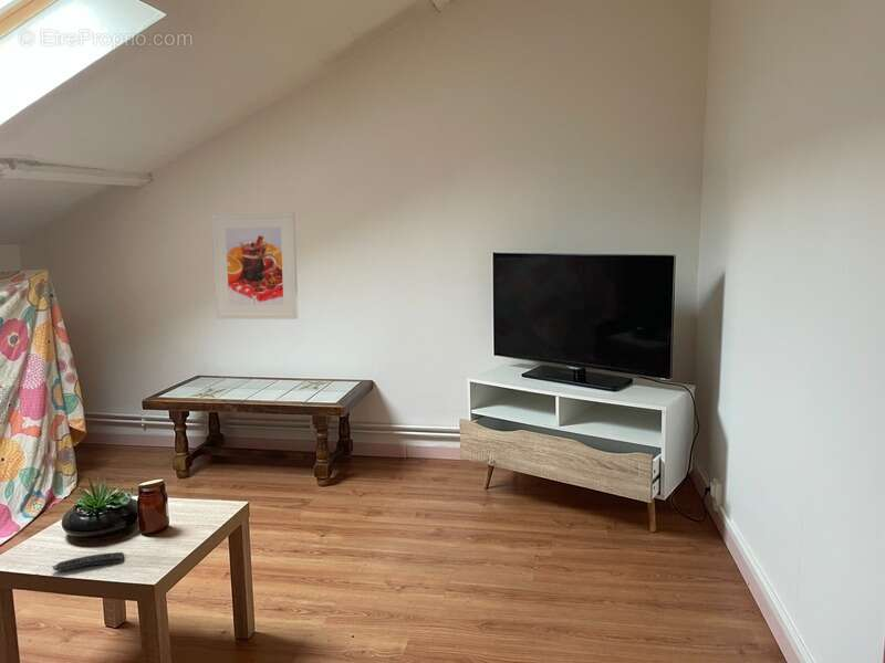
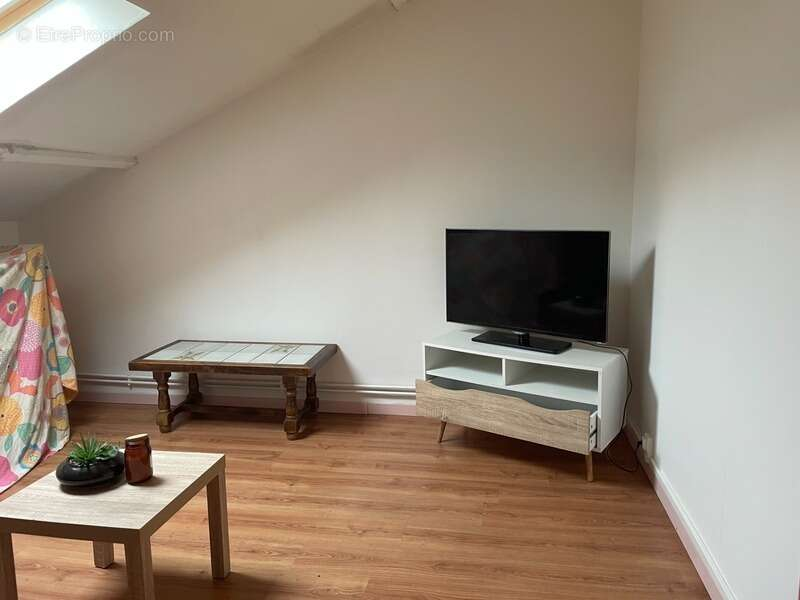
- remote control [51,551,125,571]
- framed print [211,211,299,320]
